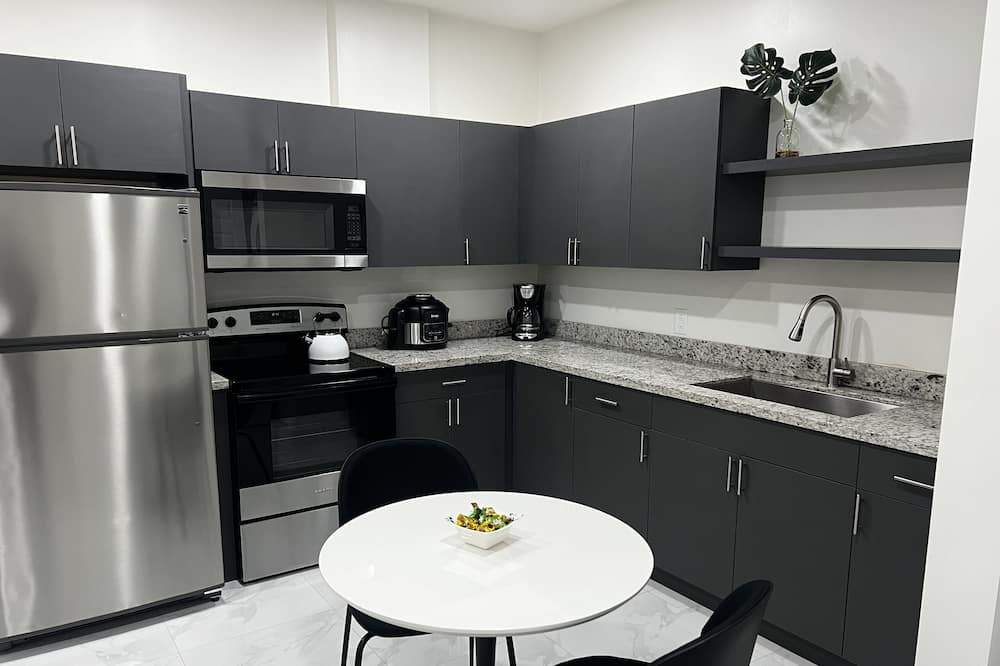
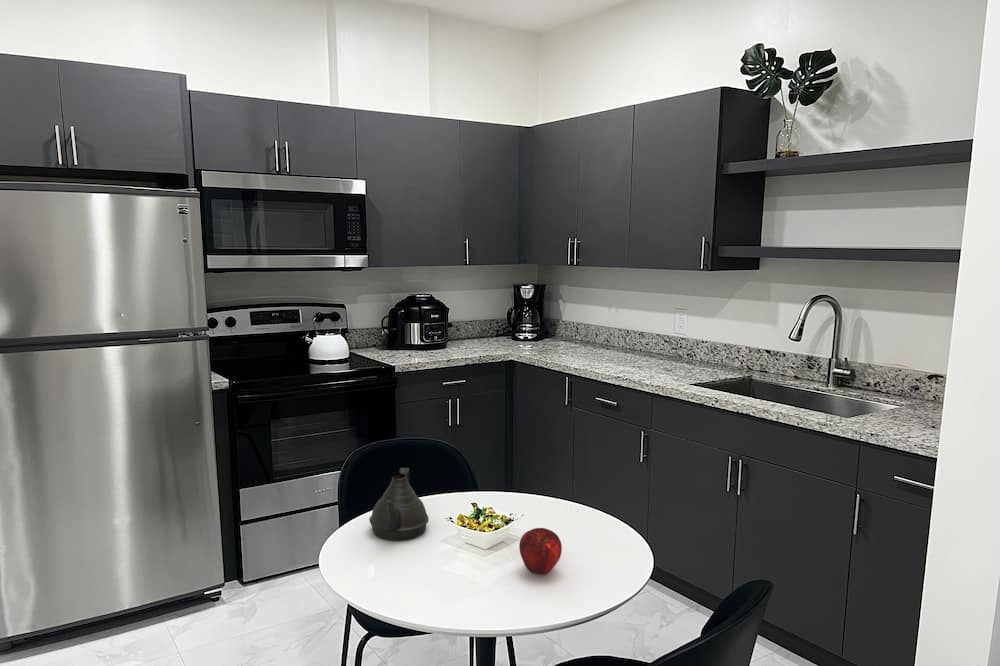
+ apple [518,527,563,575]
+ teapot [368,467,430,542]
